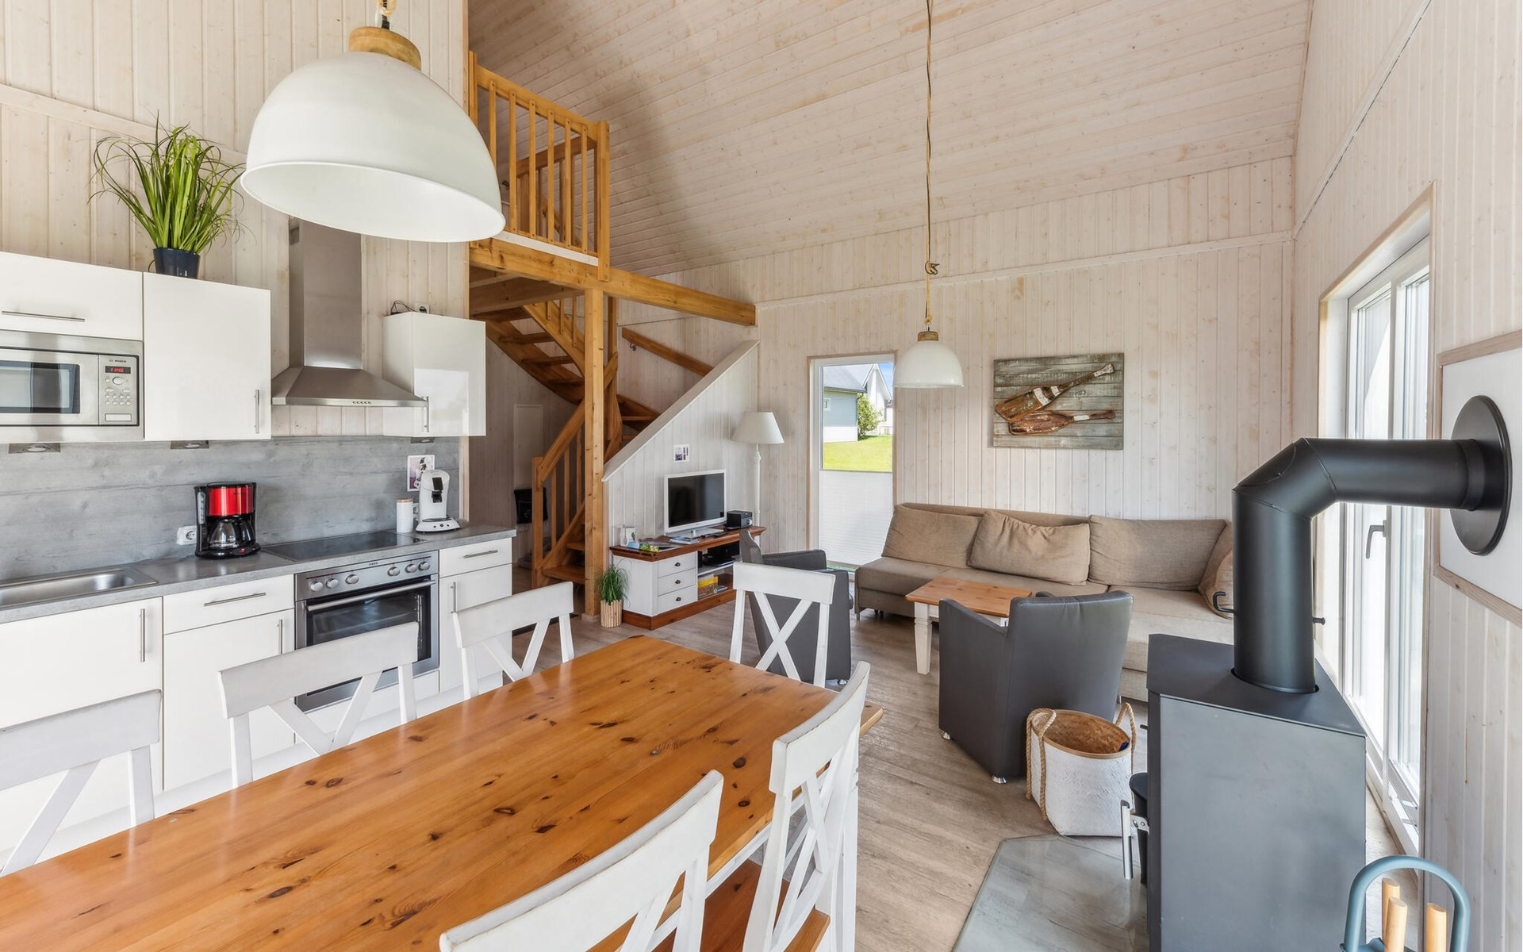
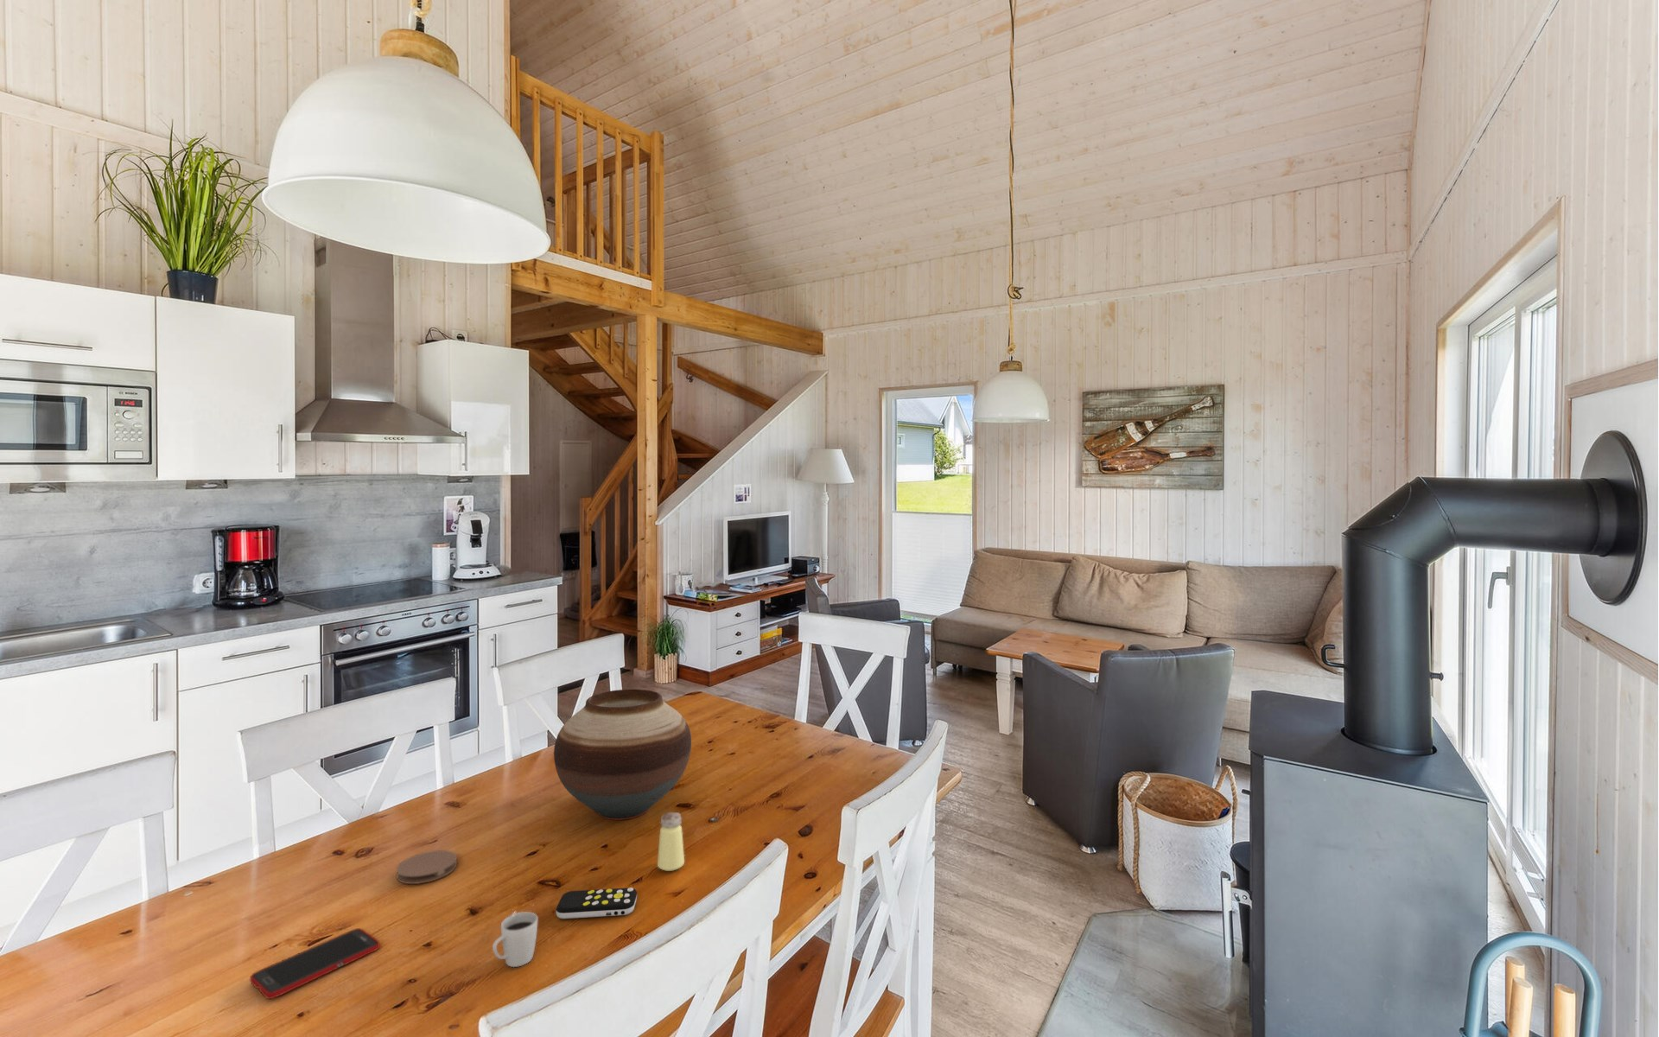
+ saltshaker [657,811,686,872]
+ remote control [555,886,638,920]
+ cell phone [248,927,381,1000]
+ coaster [395,849,457,885]
+ vase [553,688,692,821]
+ cup [492,904,539,968]
